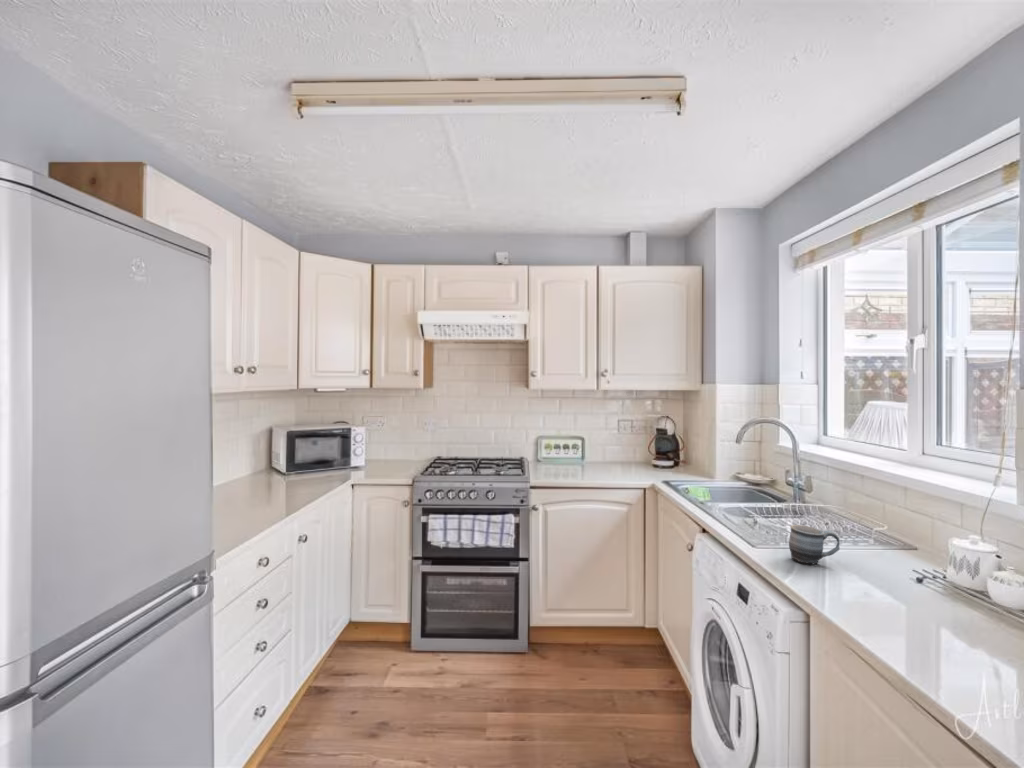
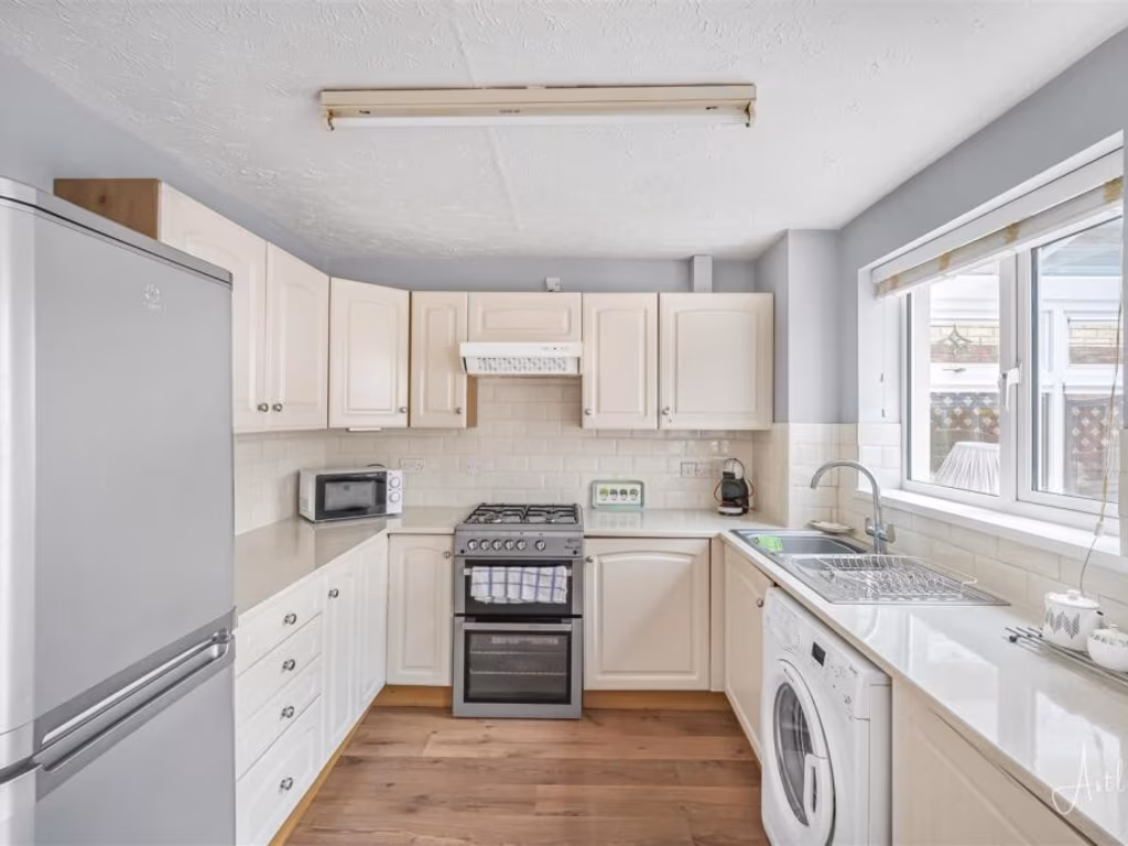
- mug [788,524,841,566]
